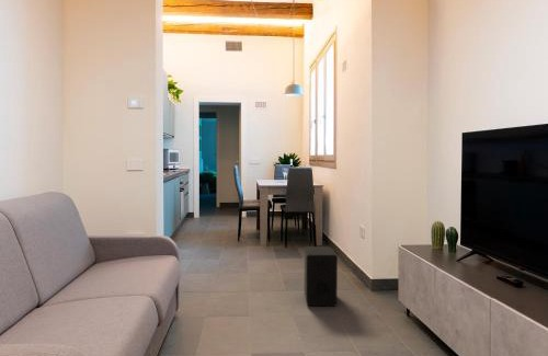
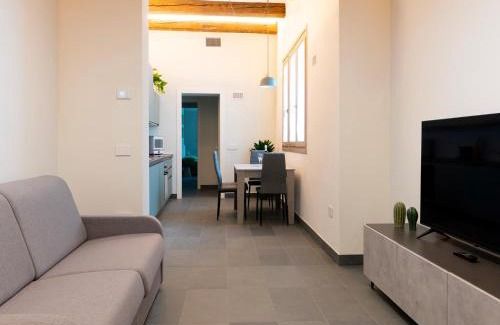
- speaker [304,245,339,307]
